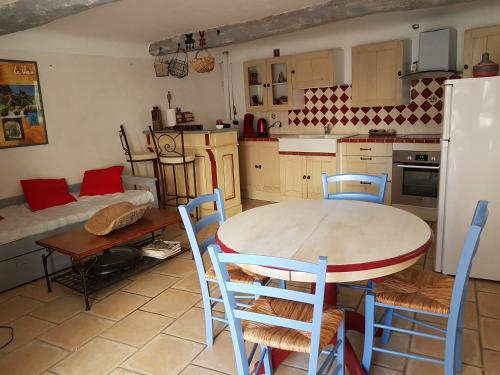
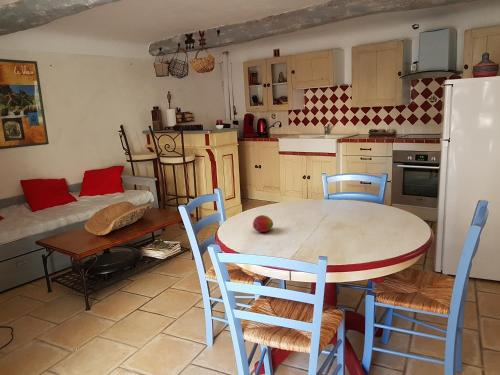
+ fruit [252,214,274,233]
